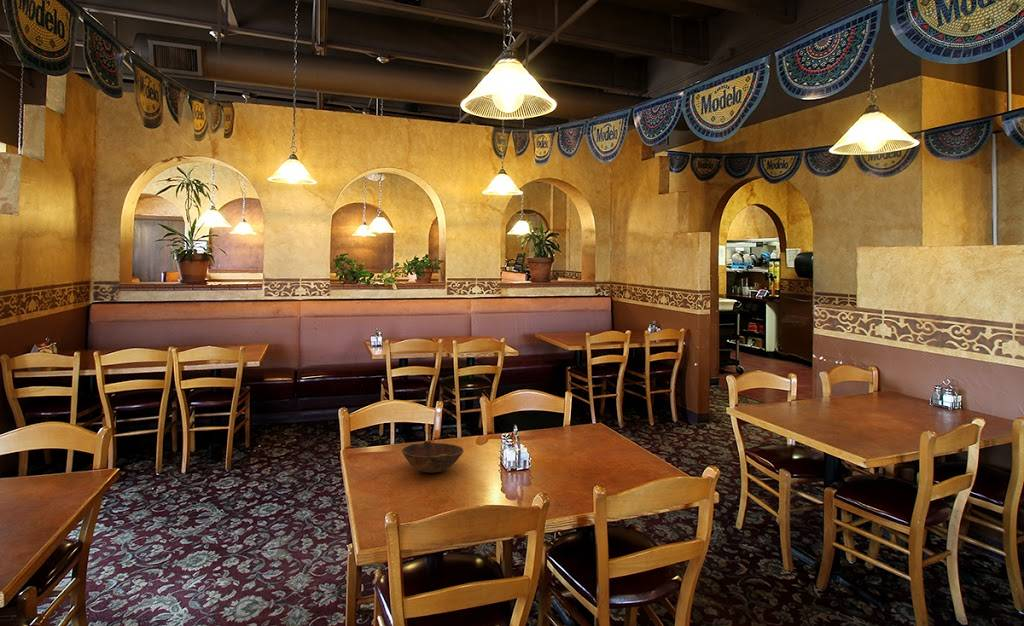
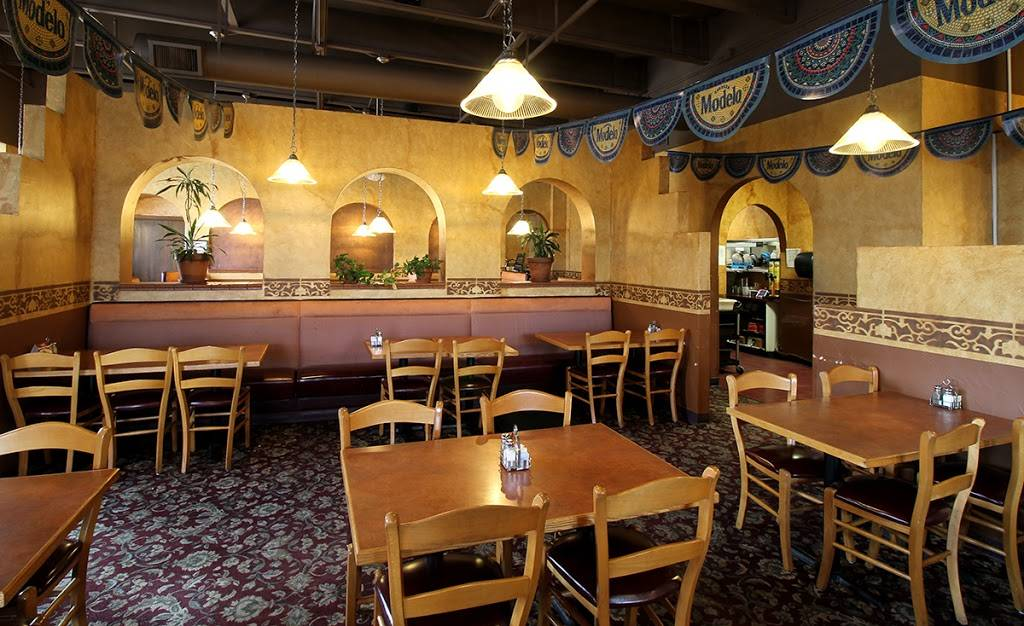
- bowl [401,440,465,474]
